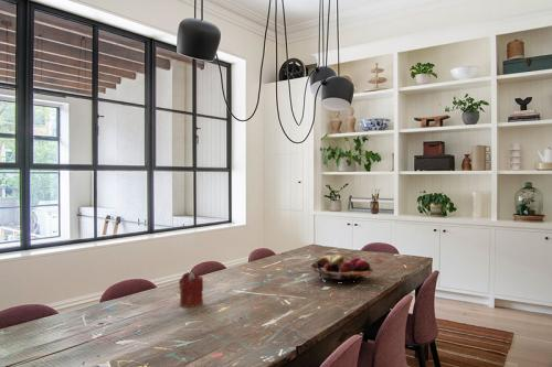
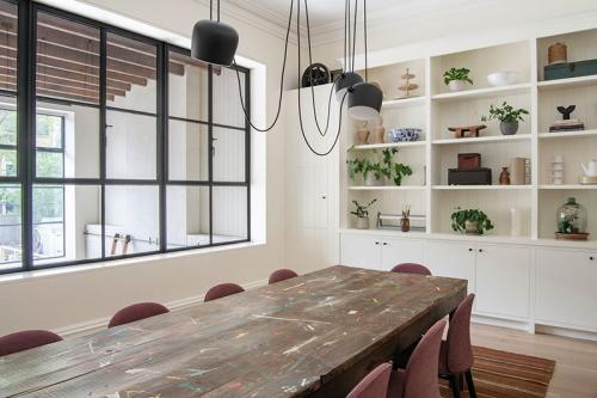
- fruit basket [309,252,374,284]
- candle [178,271,204,309]
